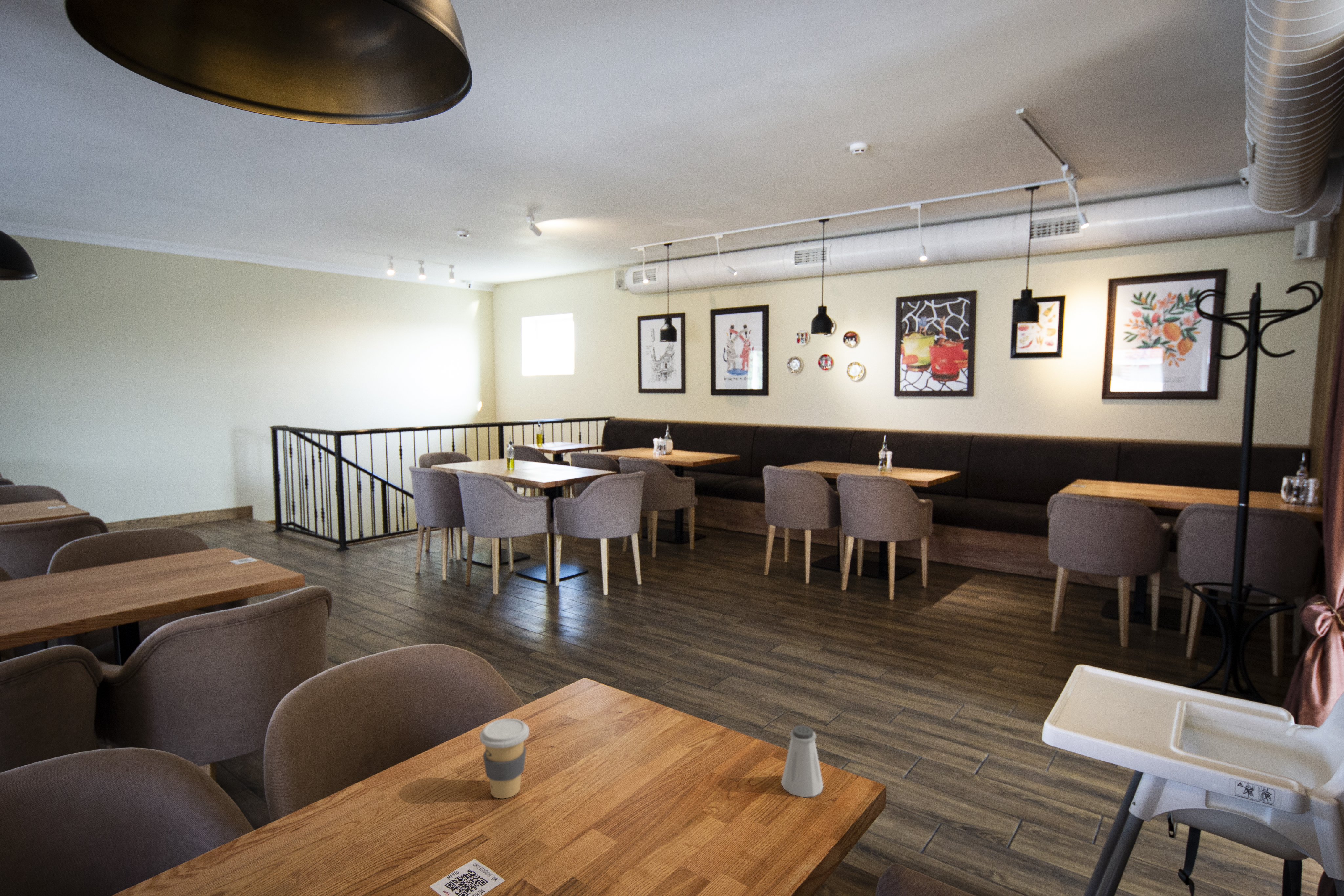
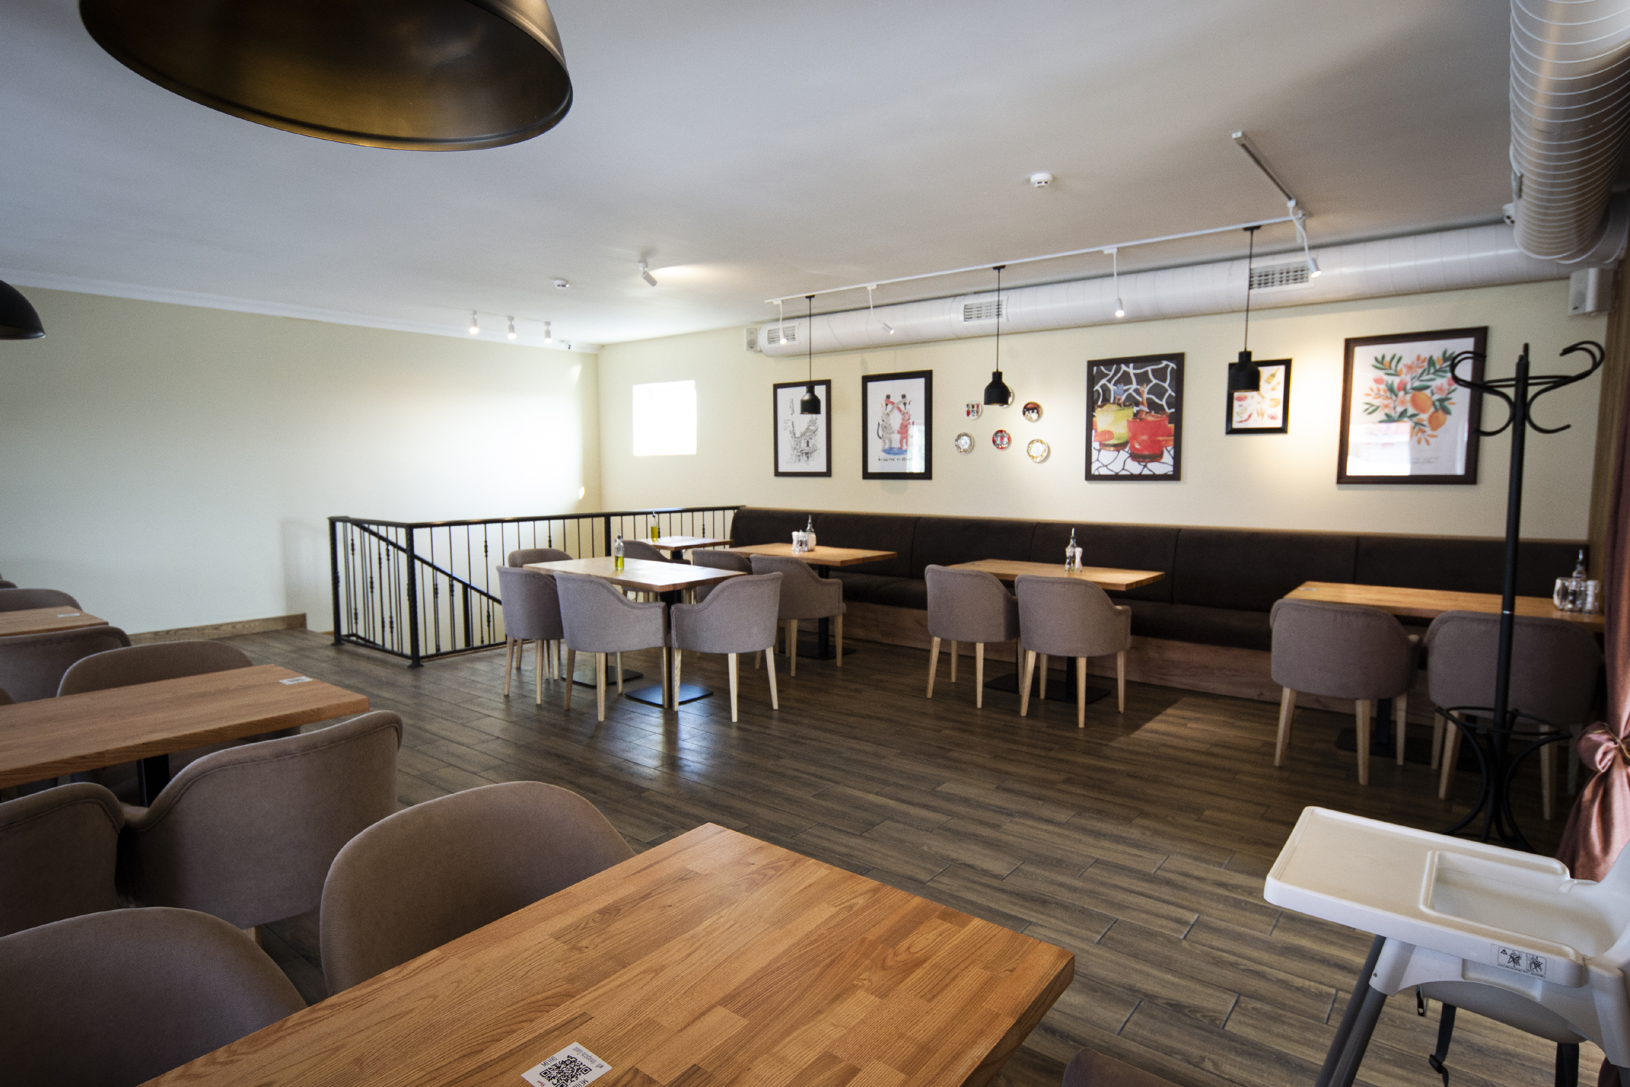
- saltshaker [781,725,824,797]
- coffee cup [479,718,530,799]
